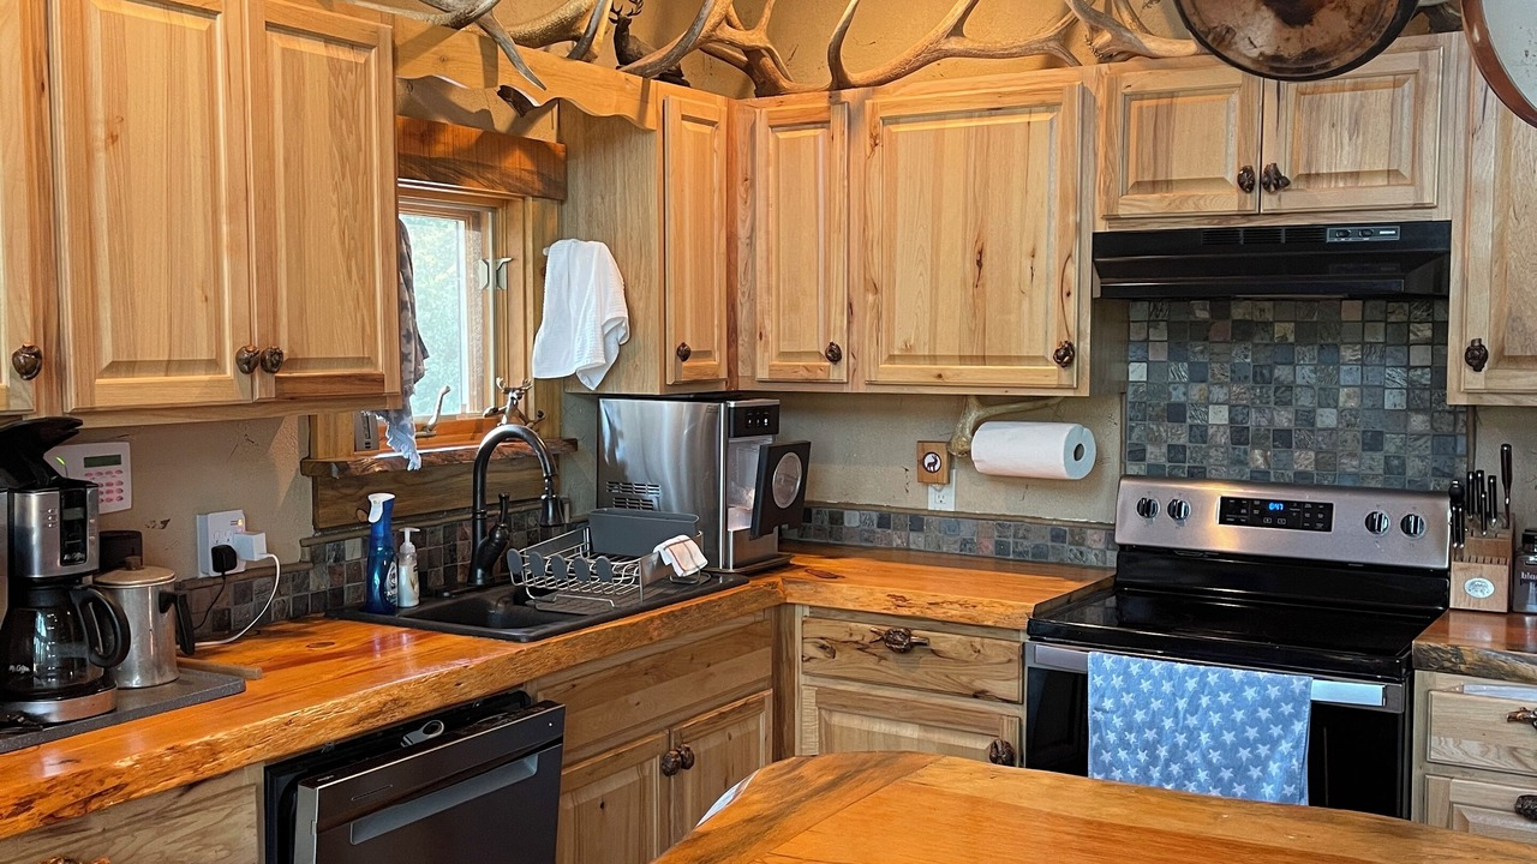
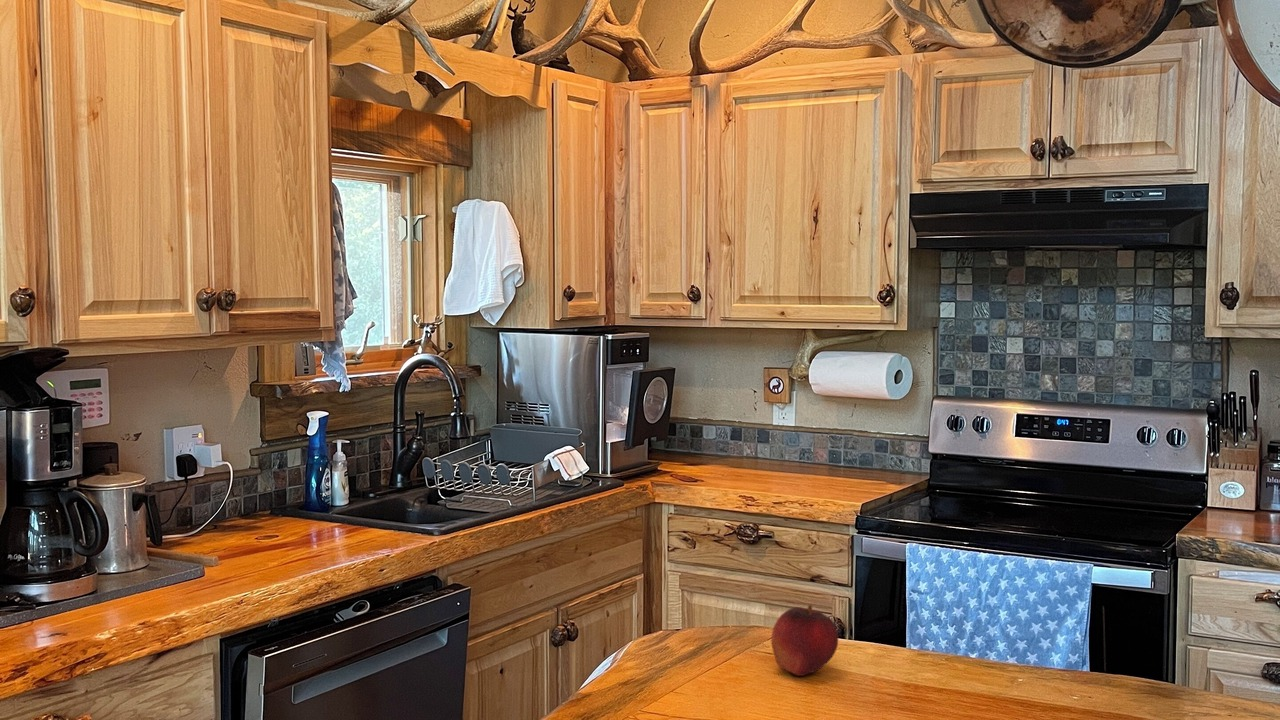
+ fruit [770,604,839,677]
